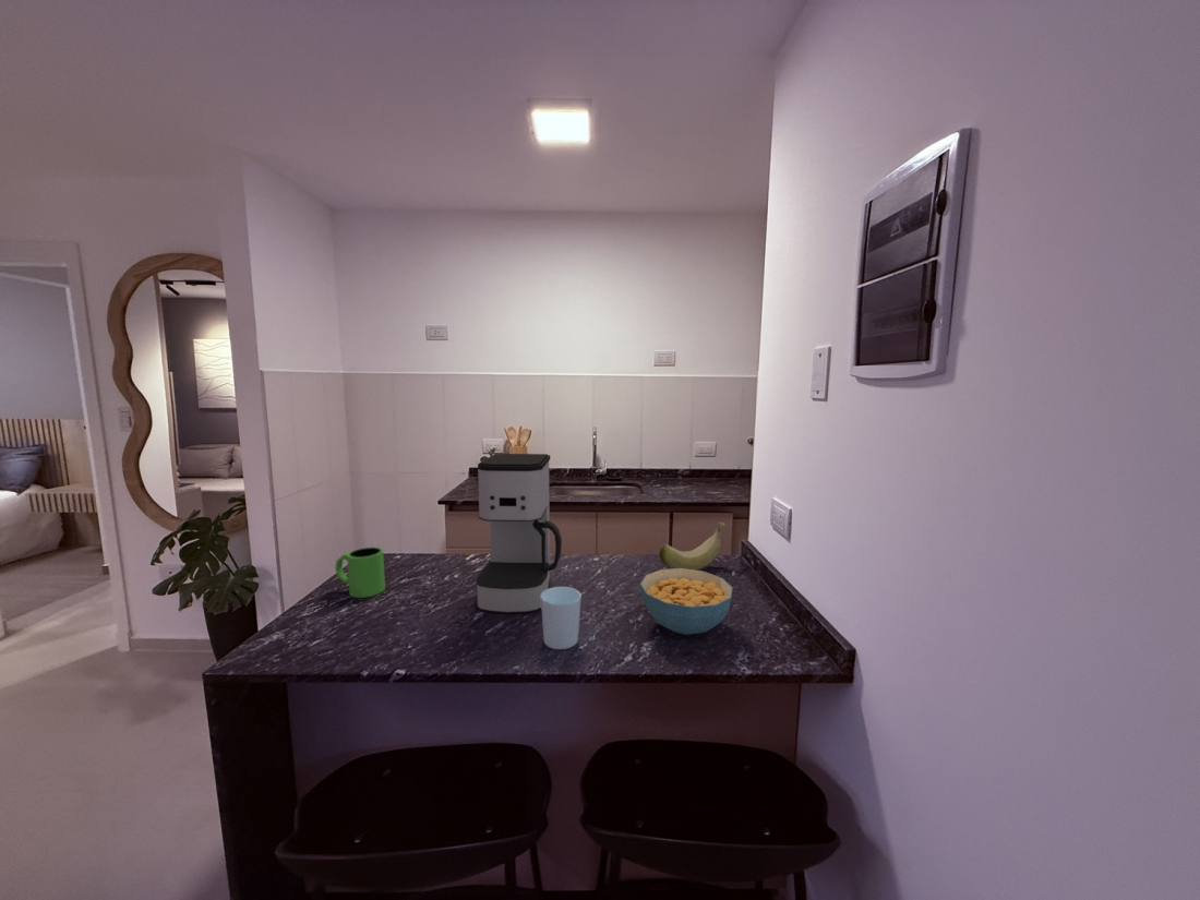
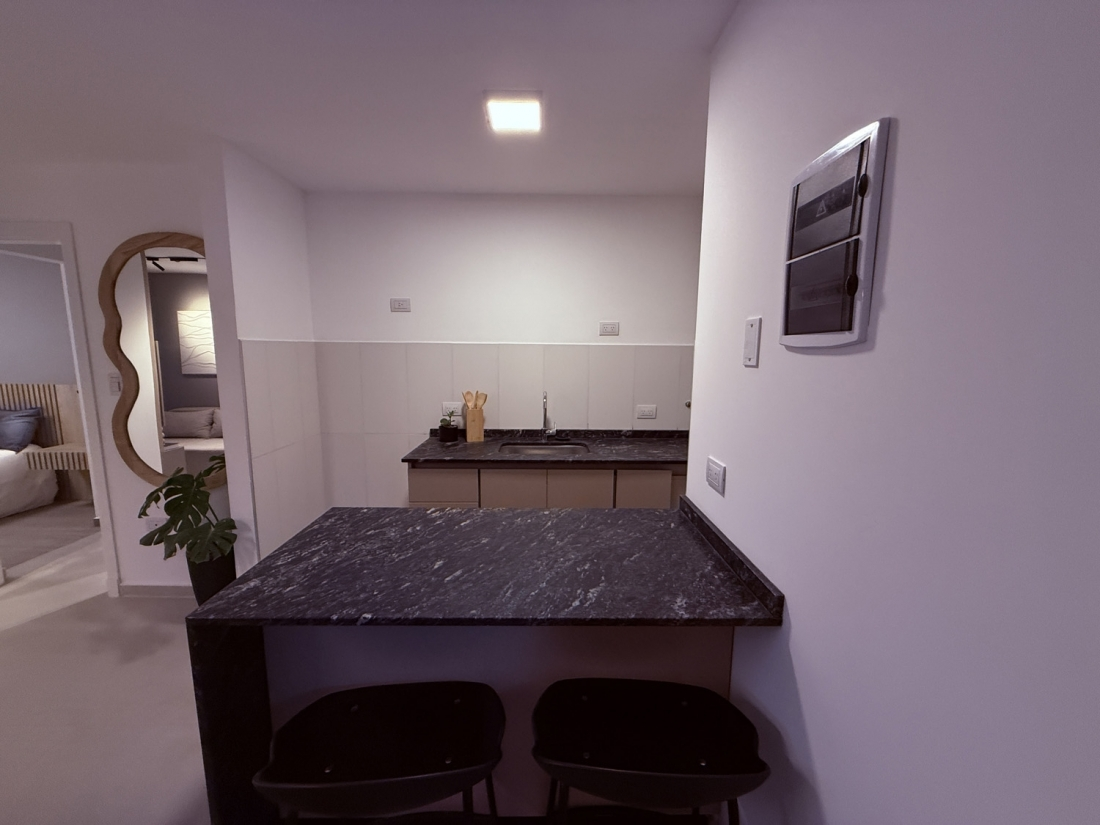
- cup [541,586,583,650]
- mug [334,545,386,599]
- coffee maker [475,453,563,615]
- banana [658,521,727,571]
- cereal bowl [639,568,734,636]
